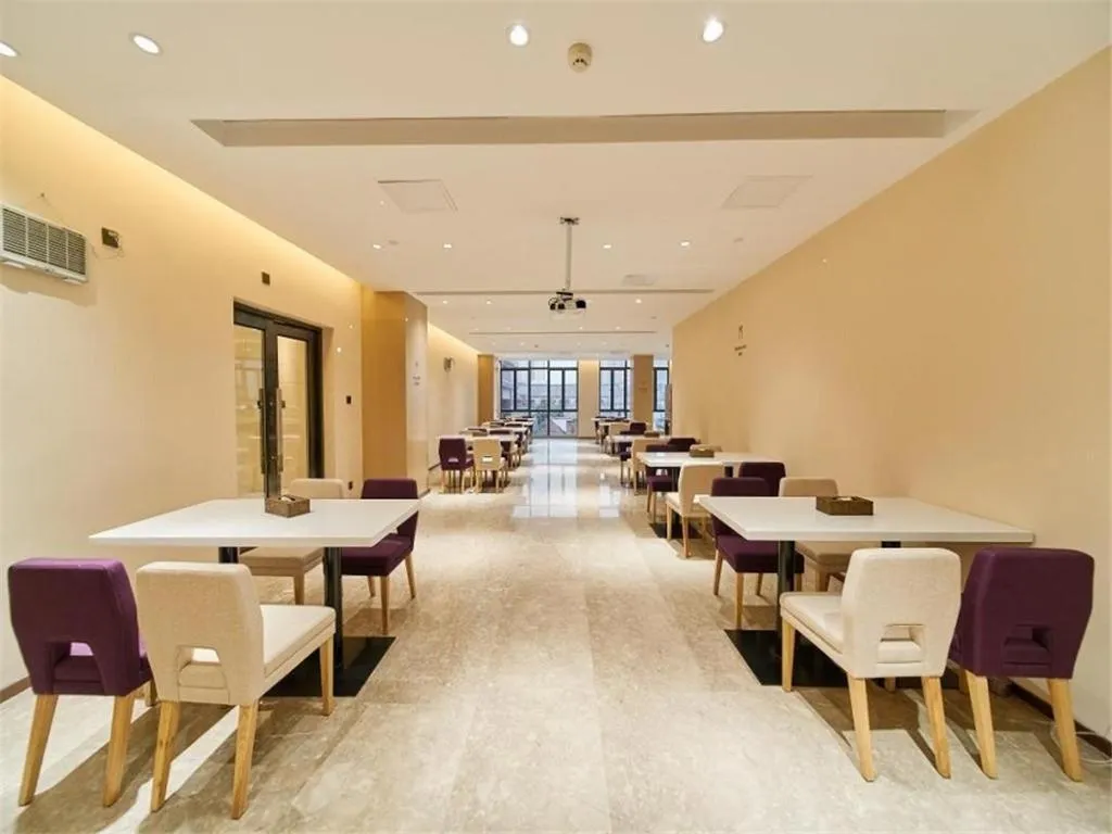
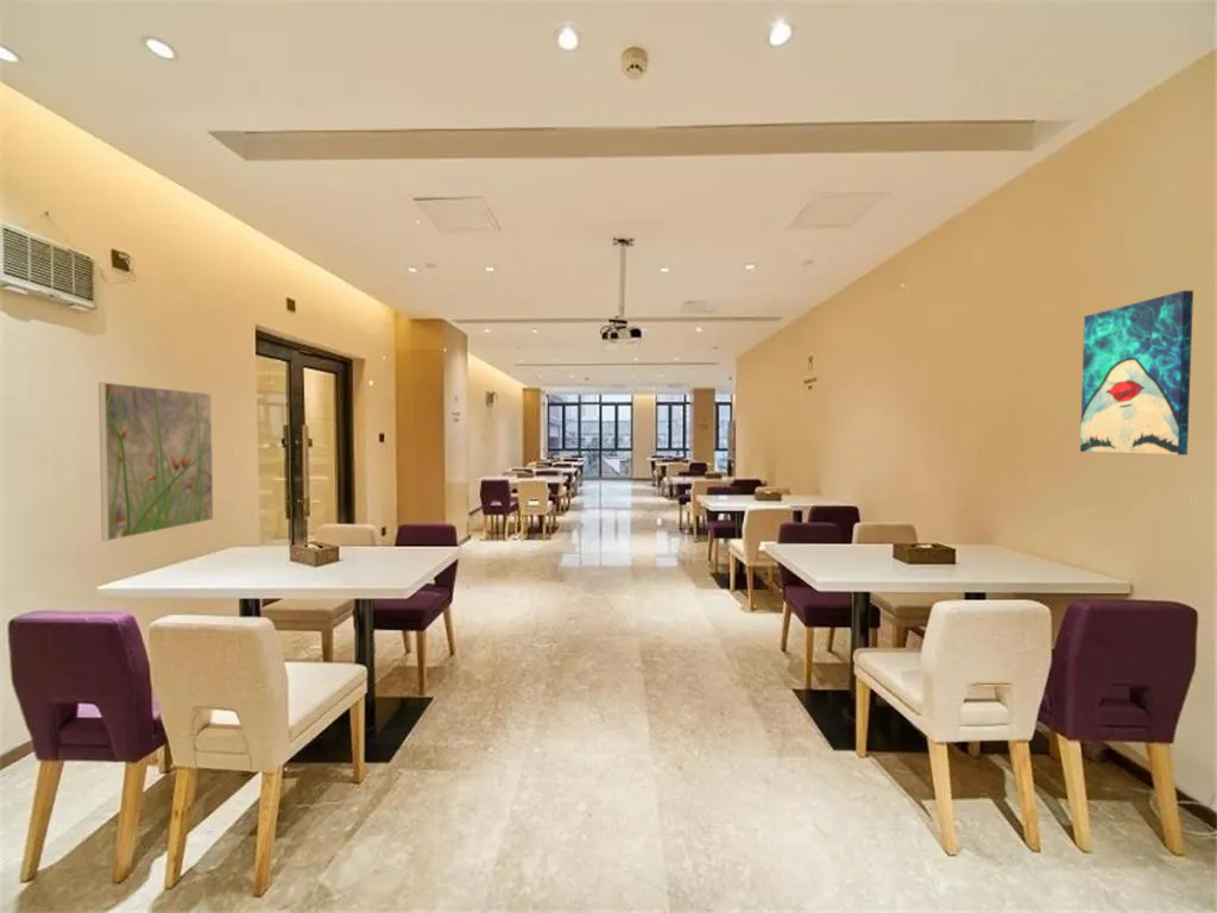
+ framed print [97,382,214,542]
+ wall art [1079,289,1194,456]
